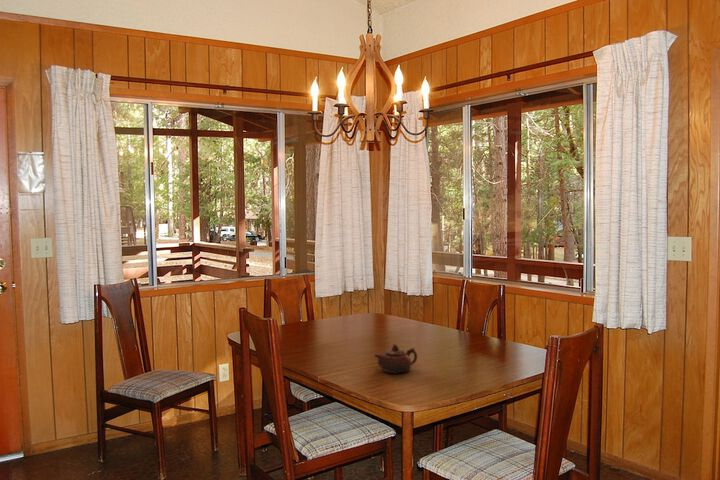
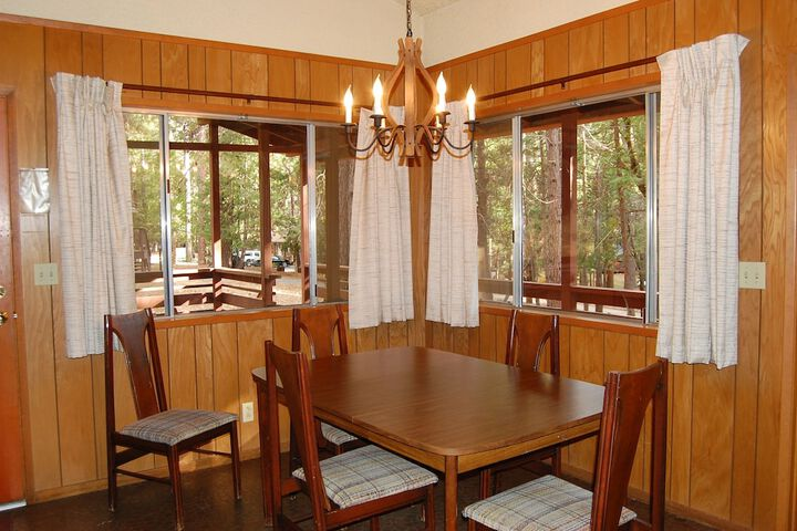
- teapot [374,343,418,375]
